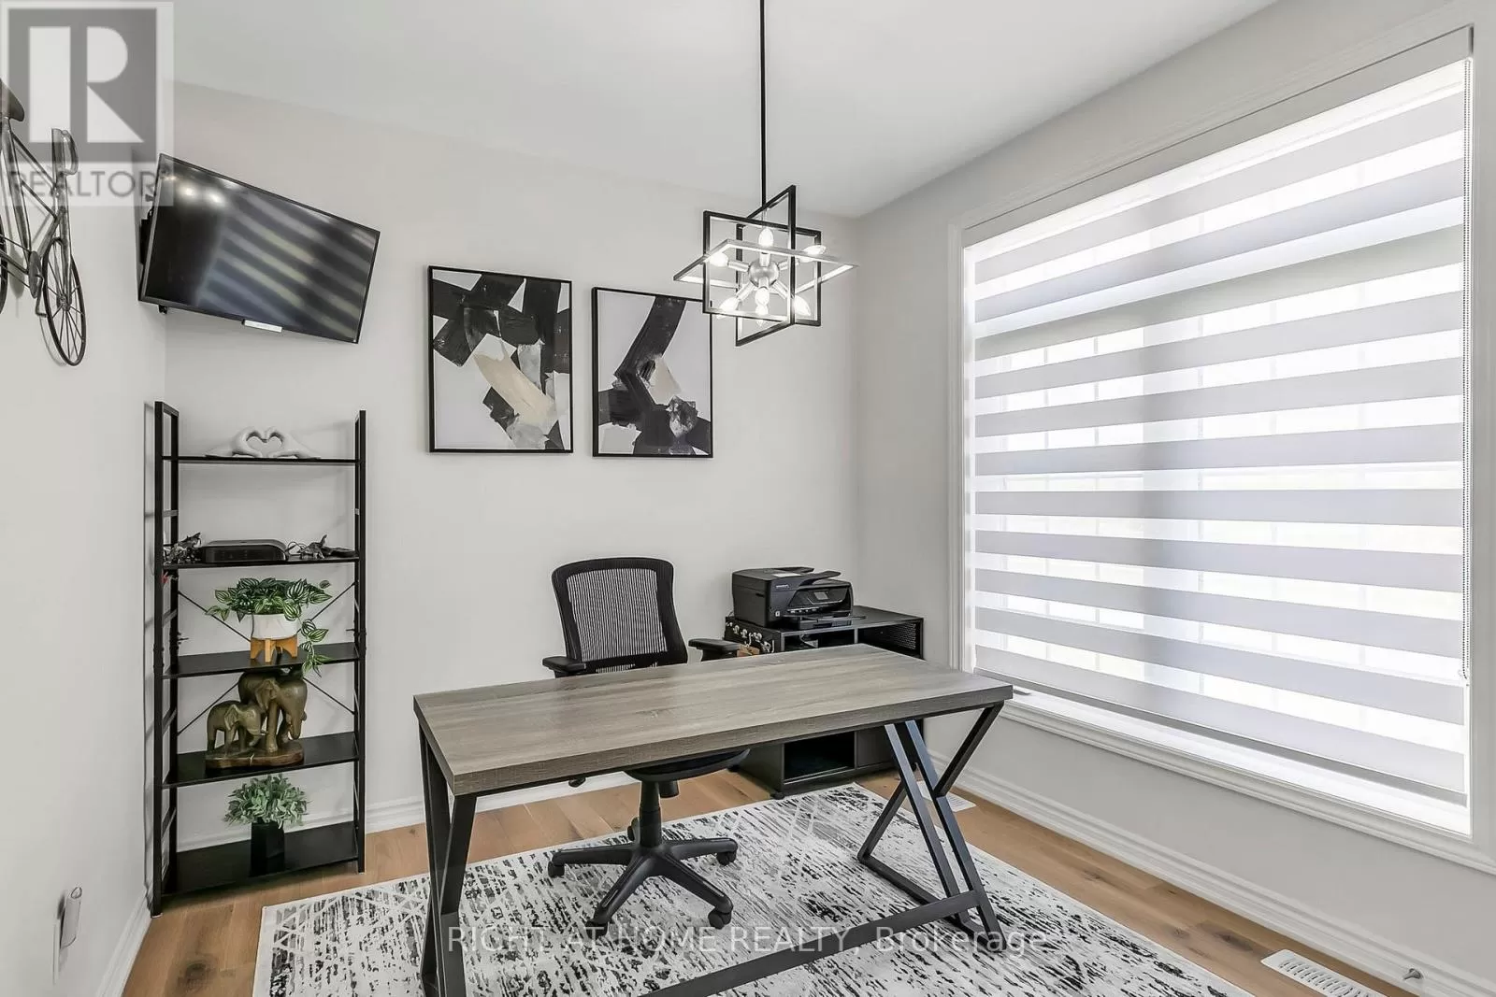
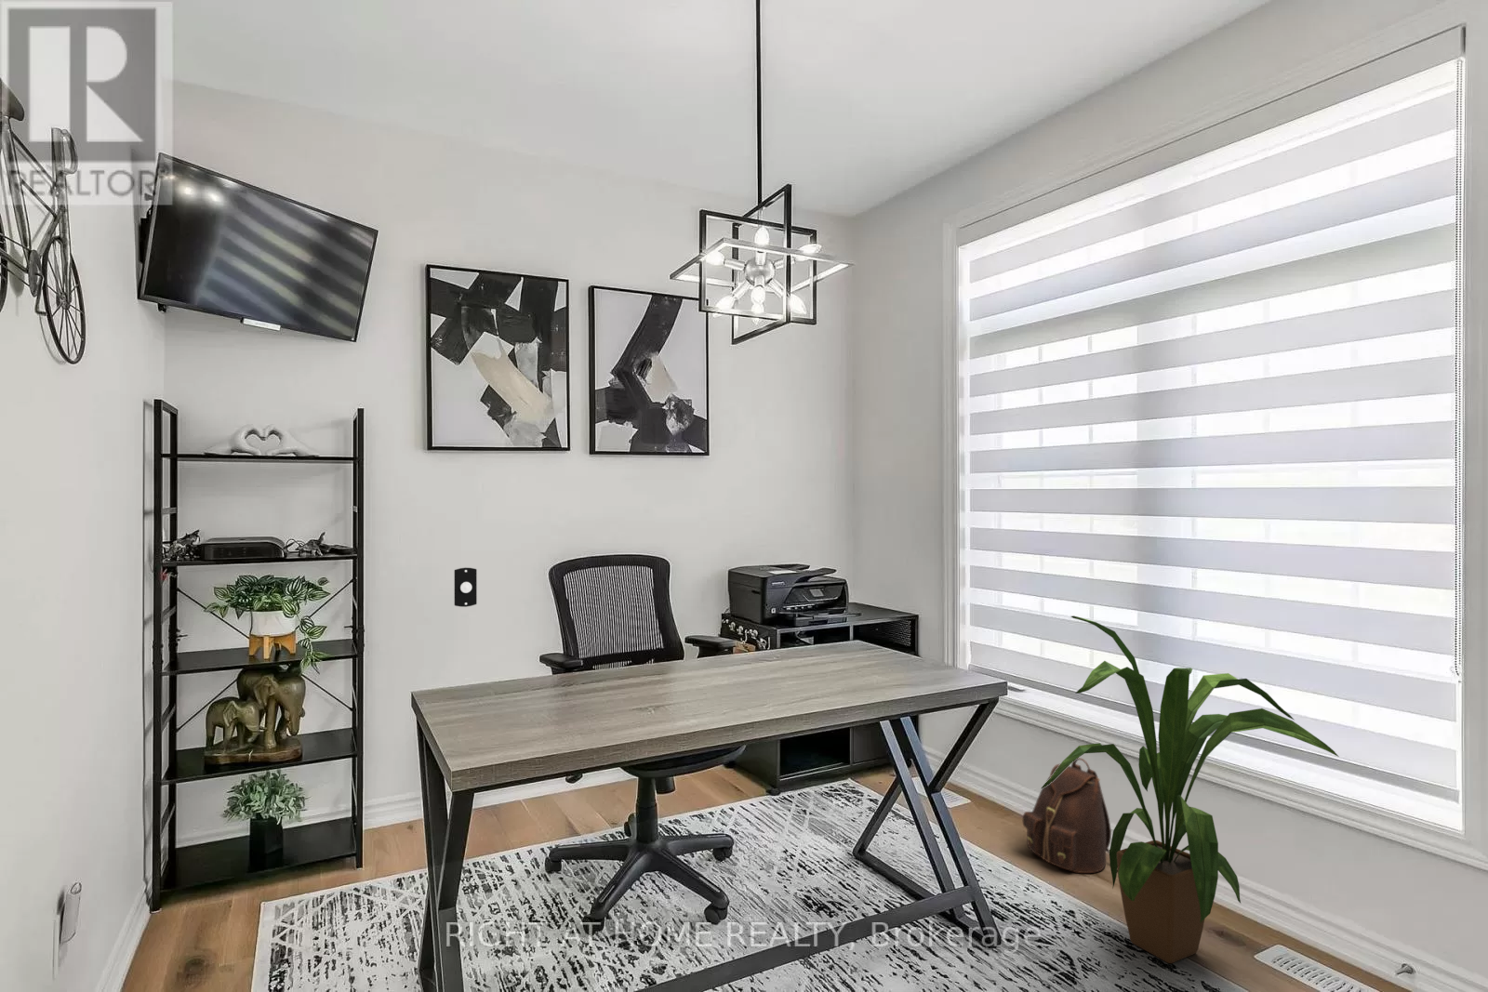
+ backpack [1021,757,1113,874]
+ light switch [454,567,478,608]
+ house plant [1041,616,1340,964]
